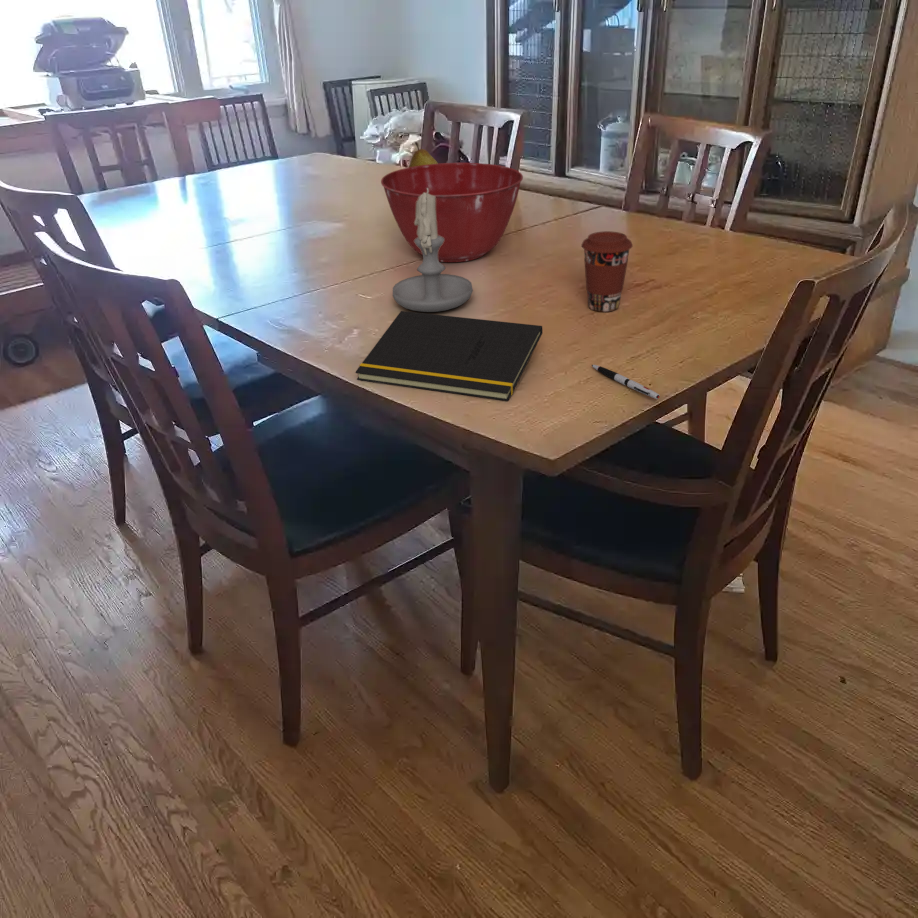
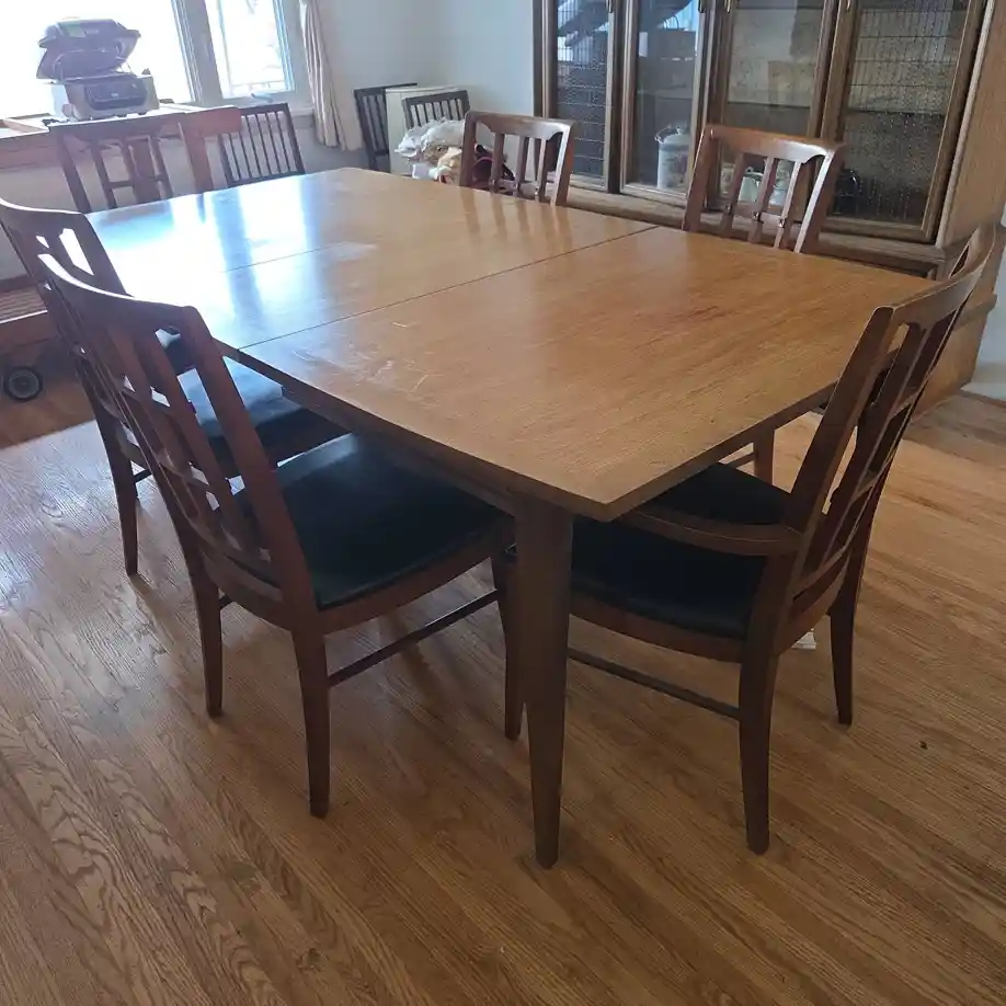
- candle [392,188,474,313]
- coffee cup [580,230,634,313]
- notepad [354,310,544,402]
- fruit [408,141,439,168]
- pen [591,364,660,400]
- mixing bowl [380,162,524,263]
